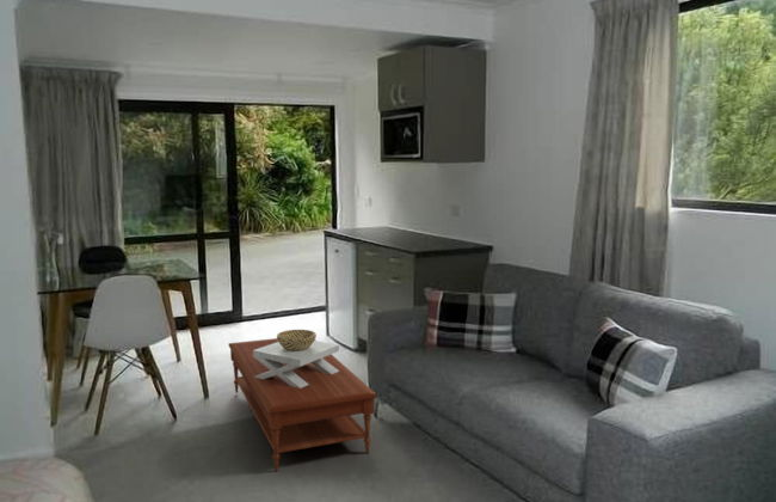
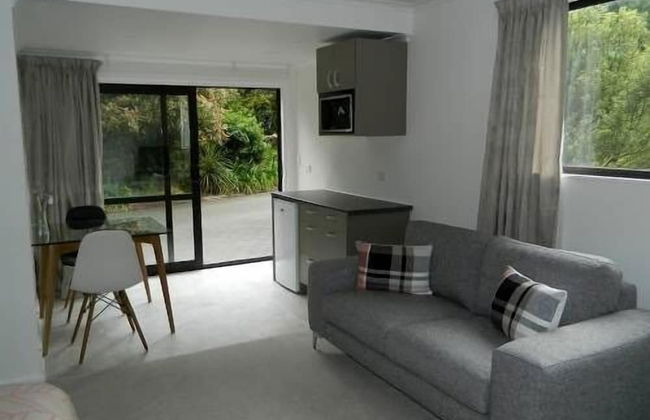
- coffee table [228,337,377,472]
- decorative bowl [253,329,340,388]
